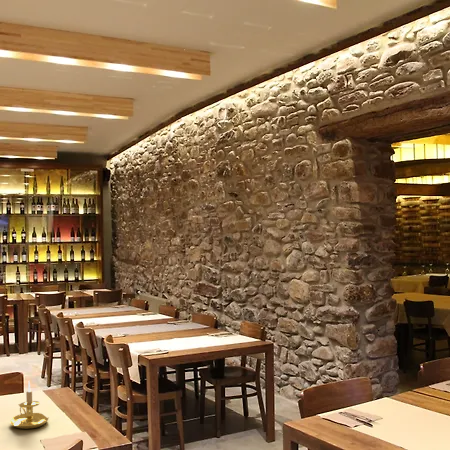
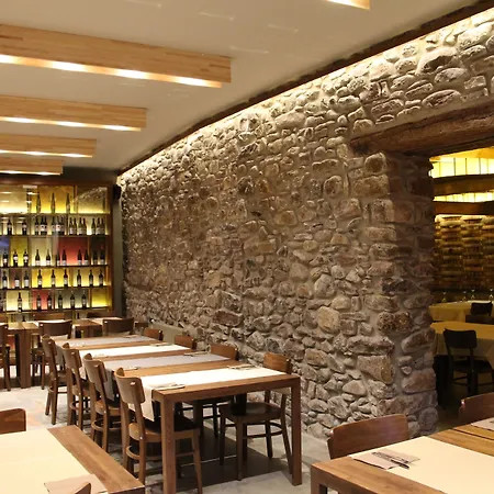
- candle holder [9,380,50,430]
